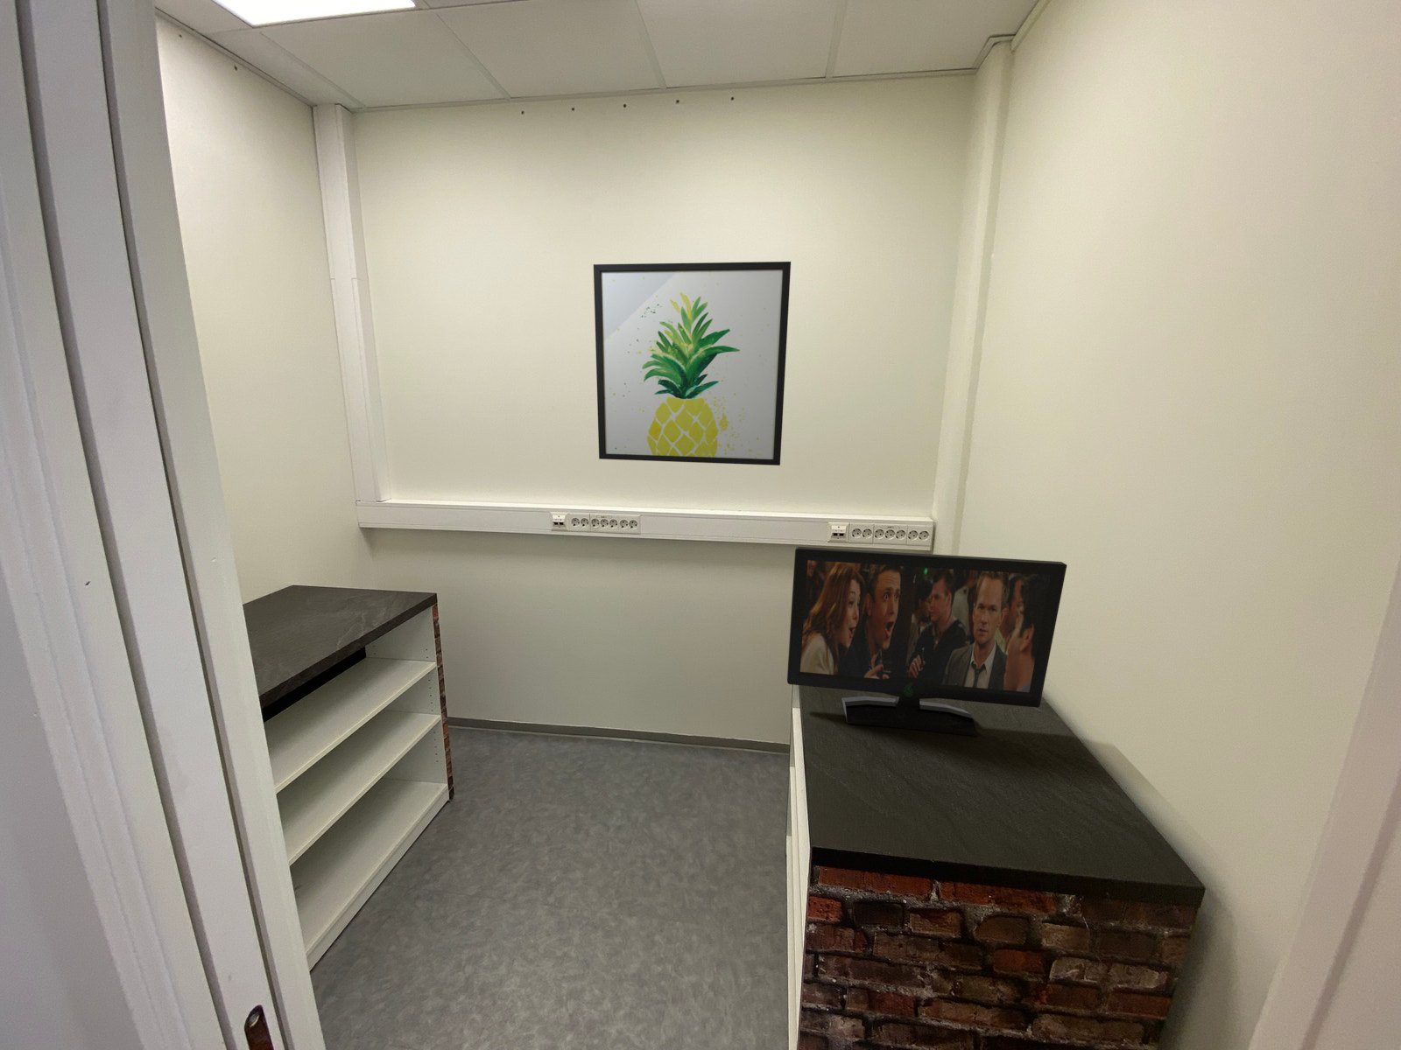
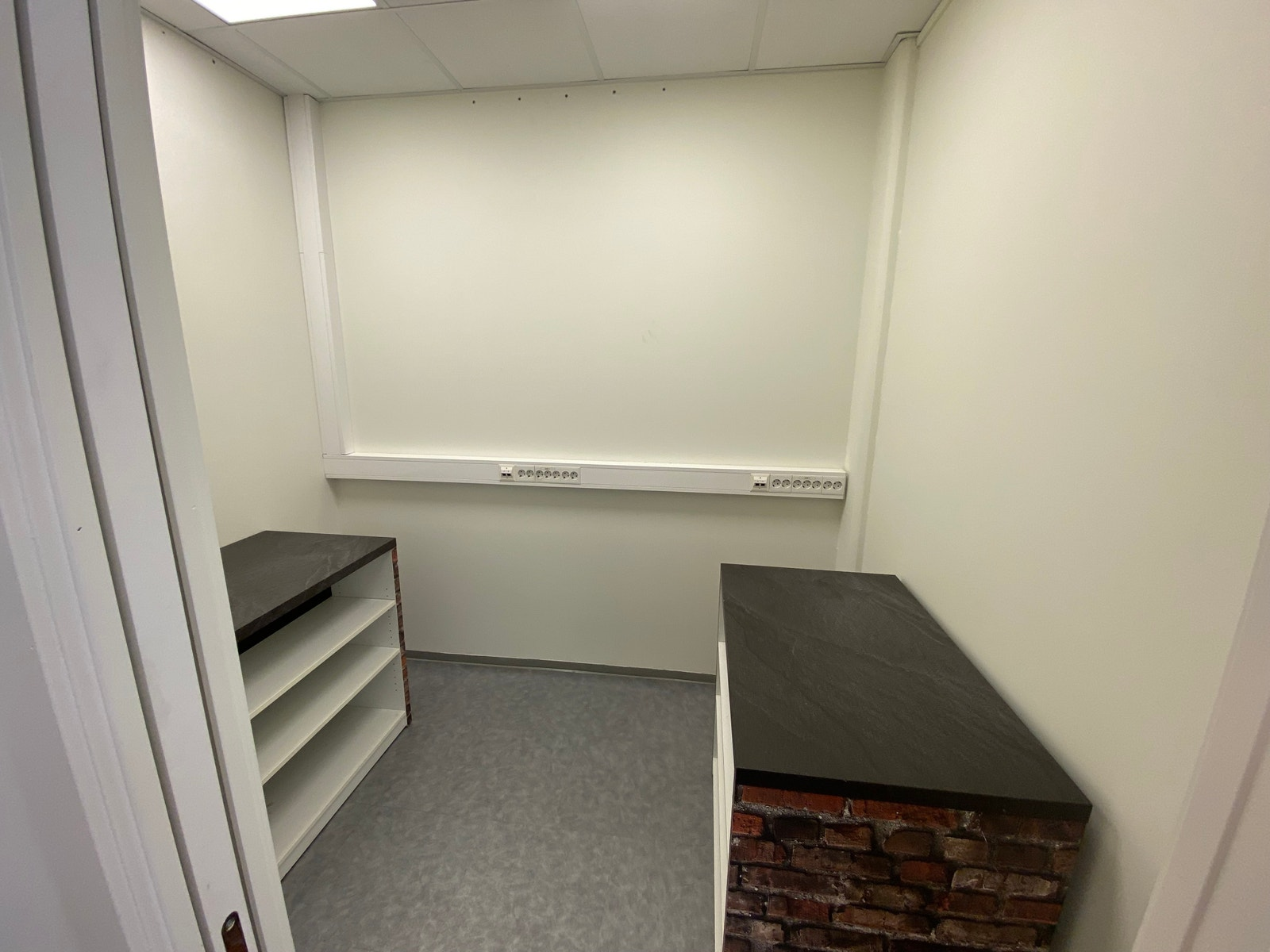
- wall art [592,260,792,467]
- flat panel tv [787,546,1068,738]
